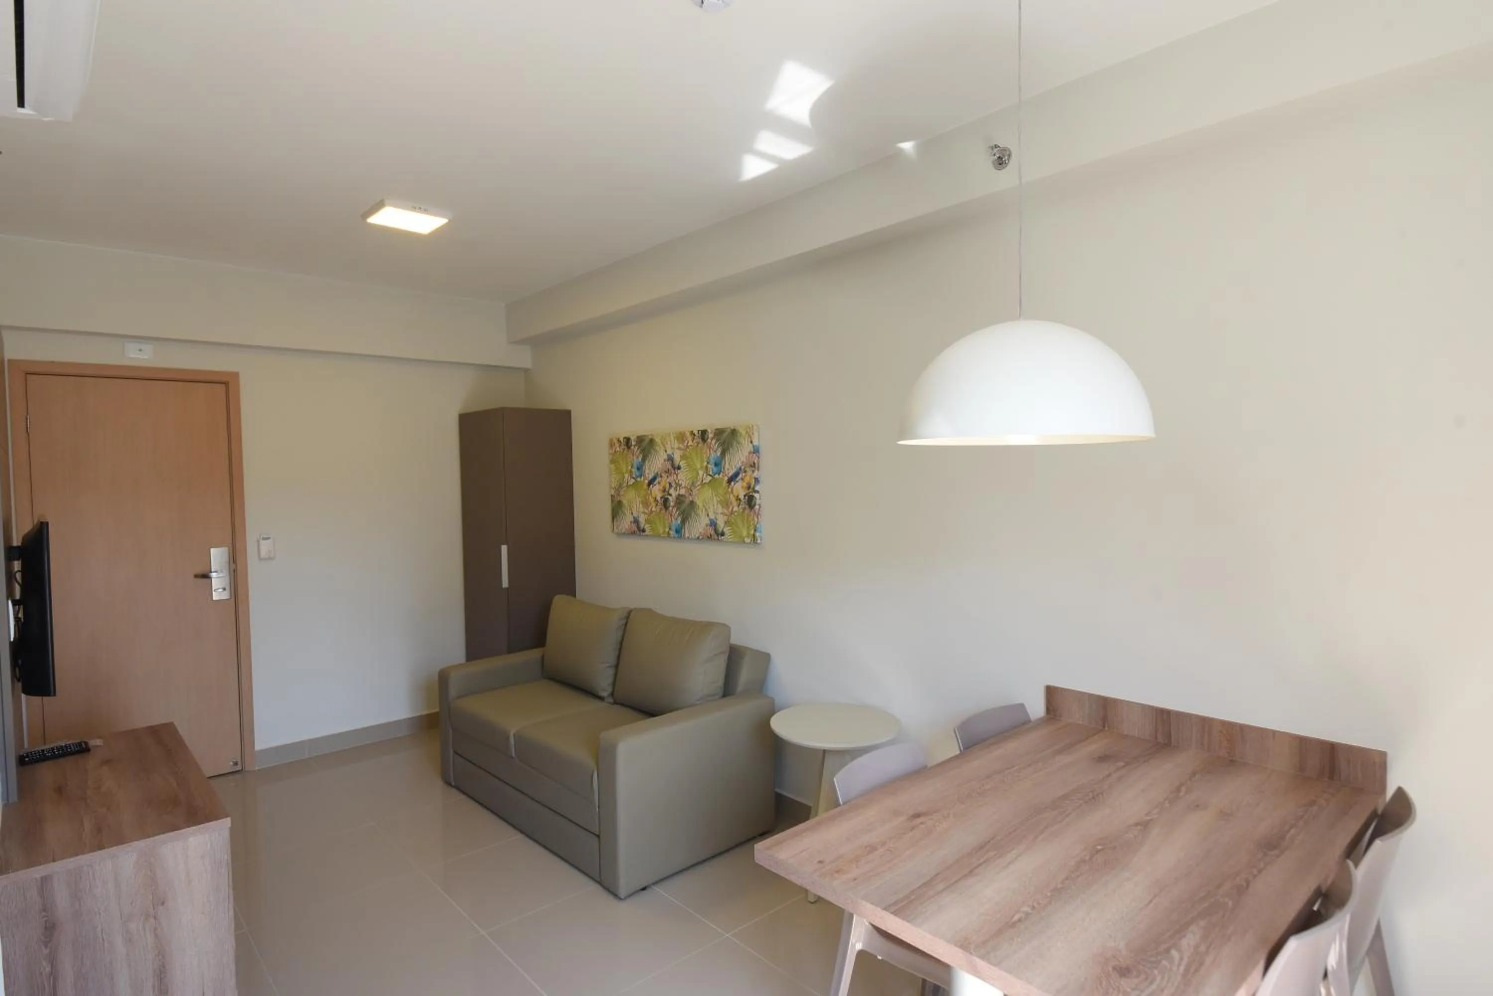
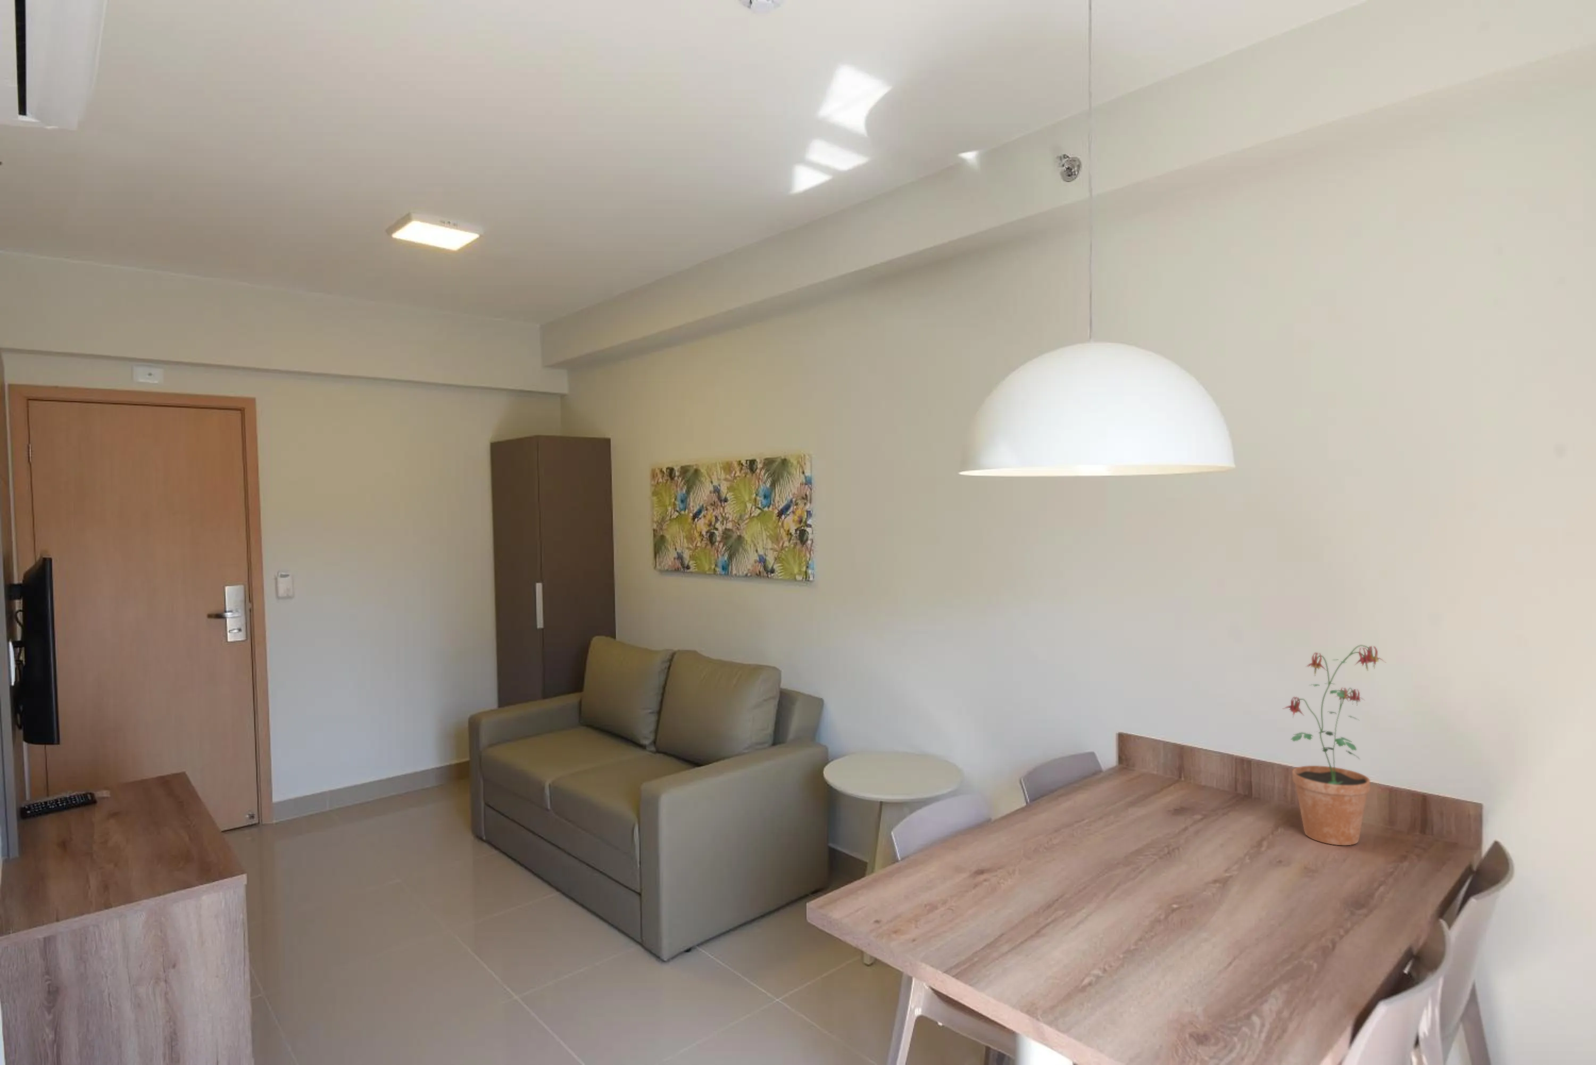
+ potted plant [1282,644,1386,846]
